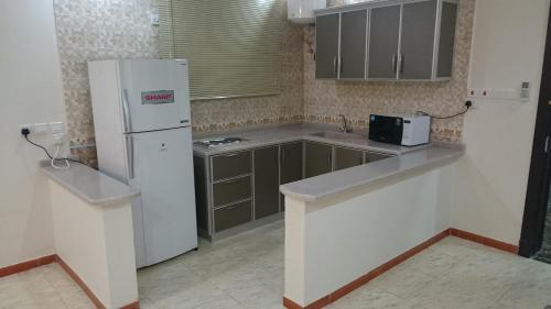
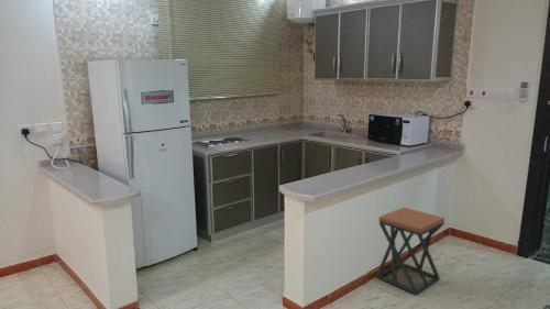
+ stool [375,206,446,296]
